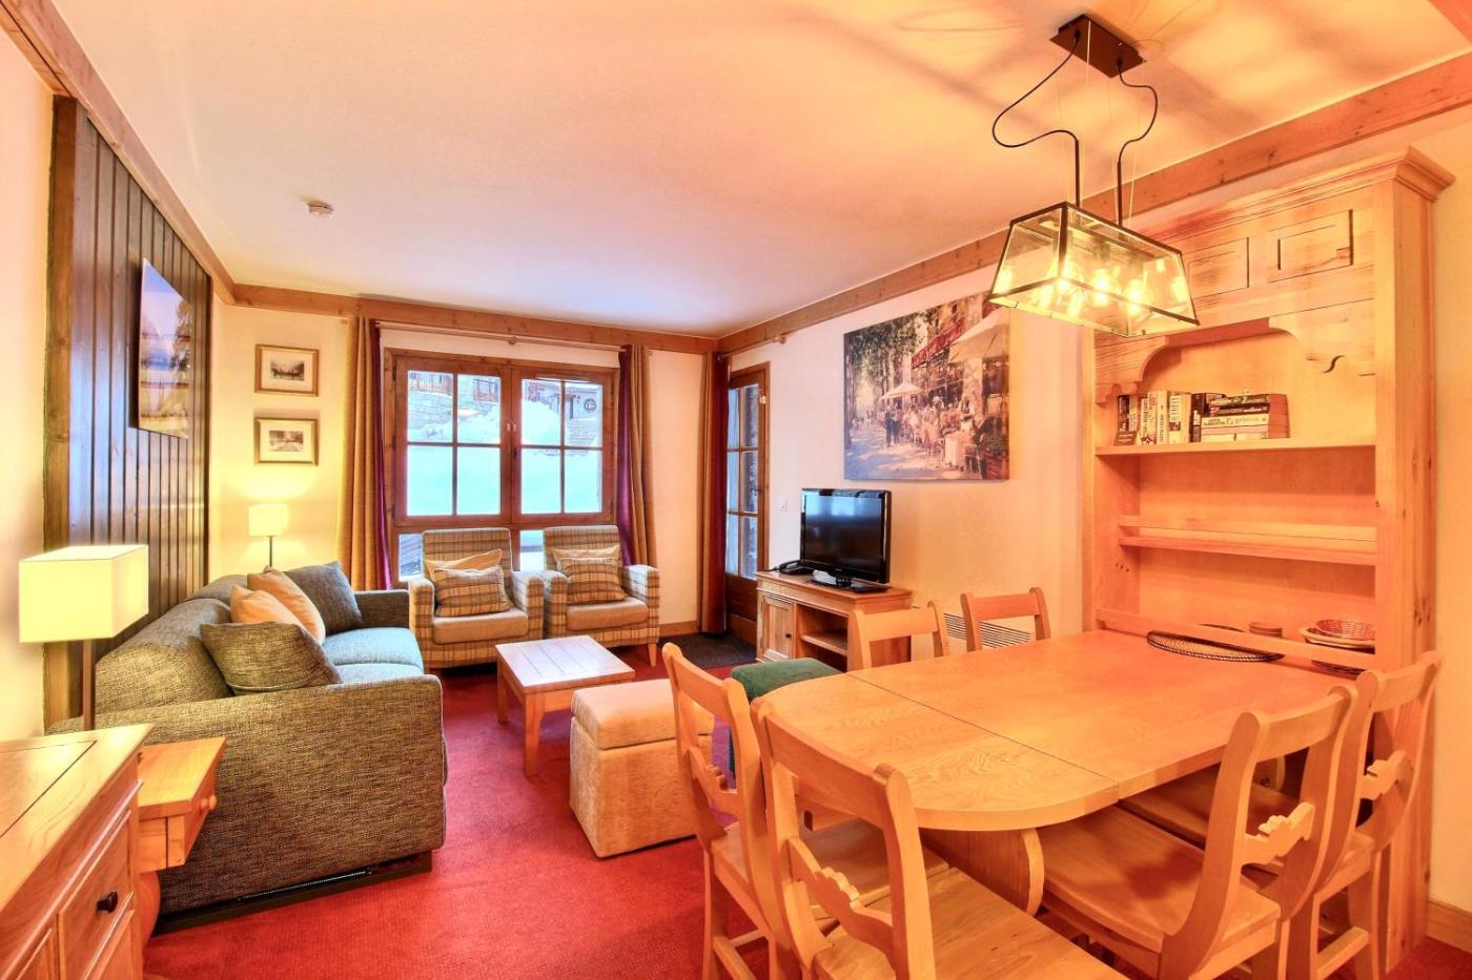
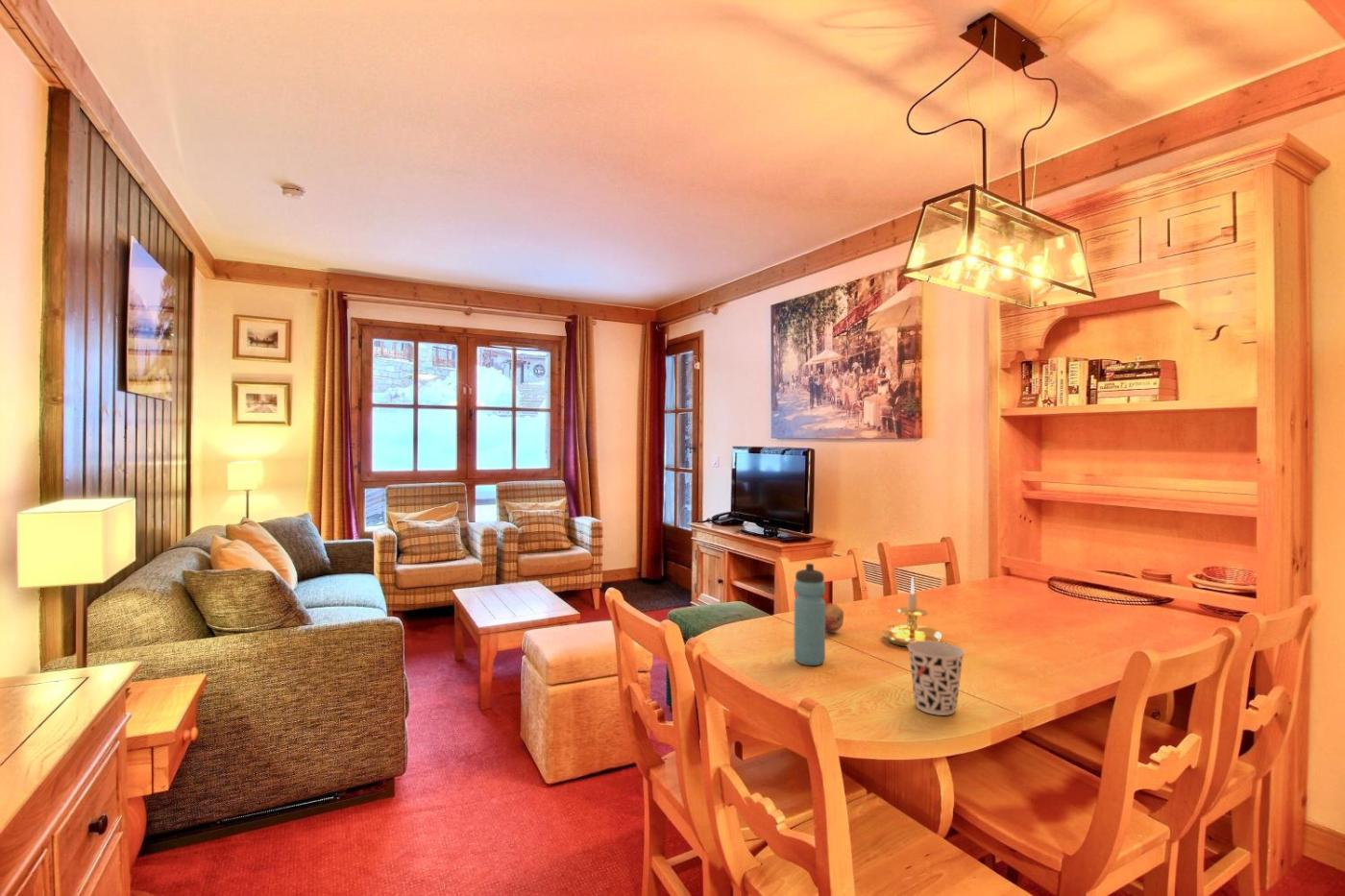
+ fruit [825,602,844,634]
+ candle holder [882,575,943,647]
+ water bottle [794,563,826,666]
+ cup [906,641,966,716]
